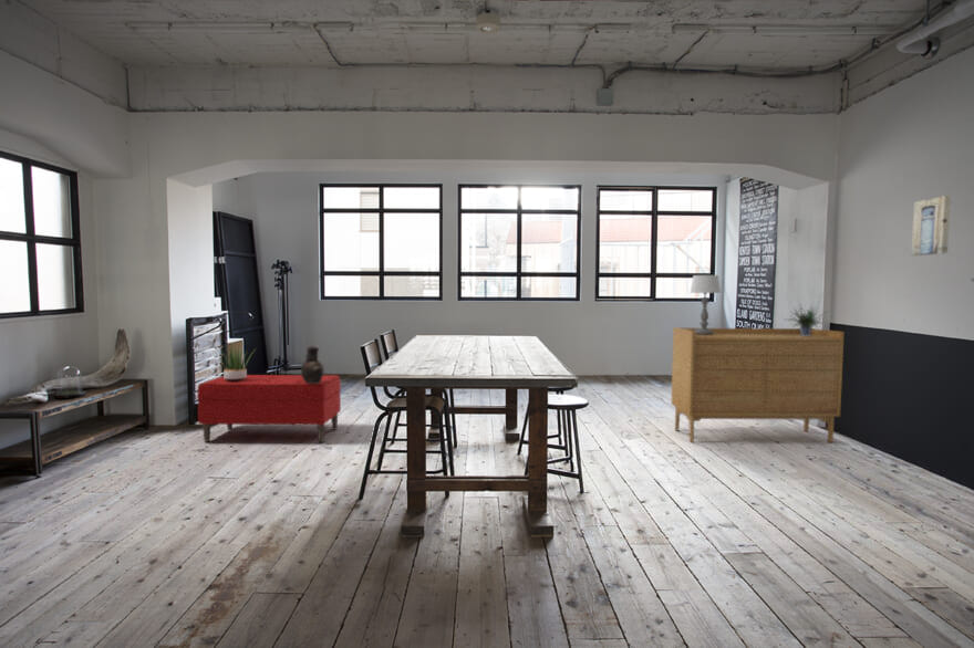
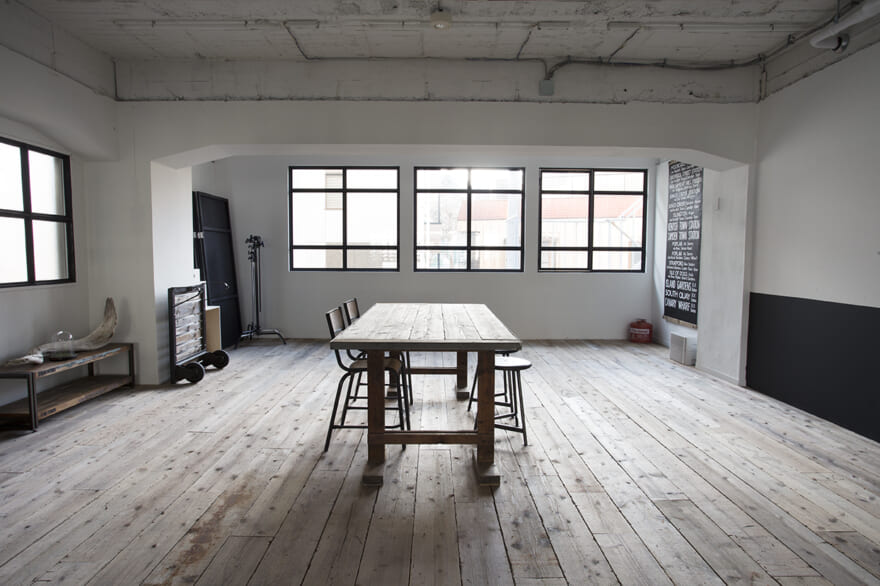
- ceramic vessel [300,344,324,384]
- bench [196,374,342,443]
- sideboard [671,326,846,443]
- potted plant [215,343,257,382]
- wall art [910,195,952,257]
- potted plant [785,299,830,336]
- table lamp [688,274,722,335]
